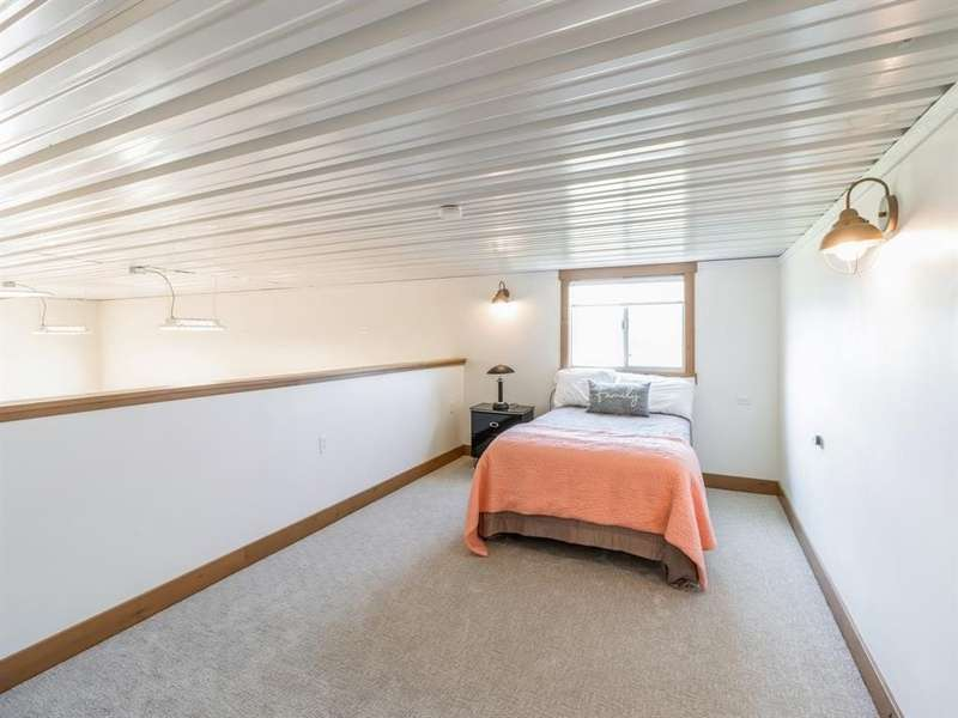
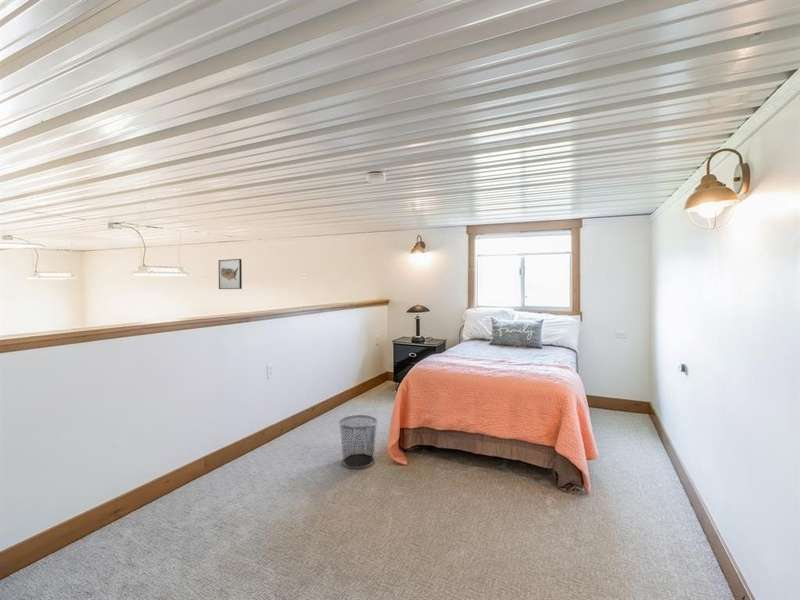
+ wall art [218,258,243,290]
+ waste bin [338,414,378,470]
